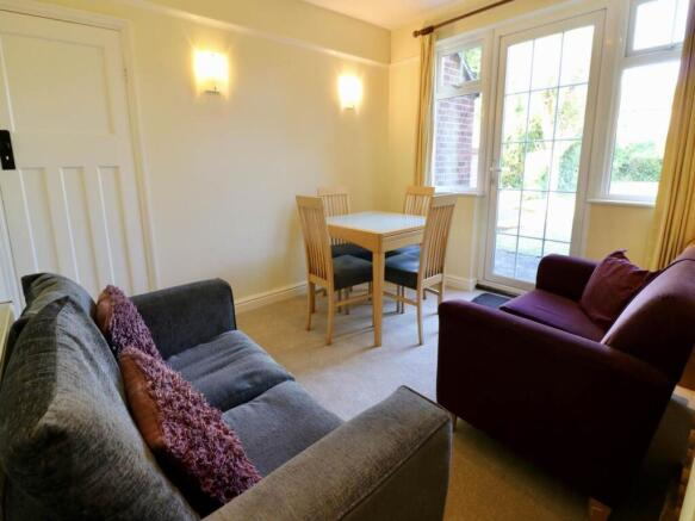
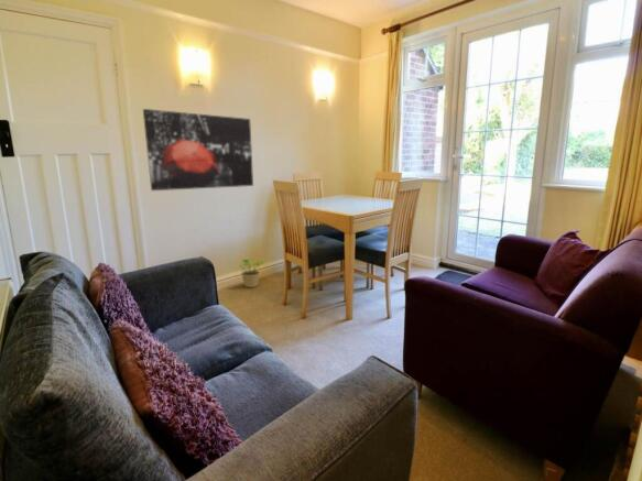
+ wall art [142,108,254,192]
+ potted plant [238,256,265,288]
